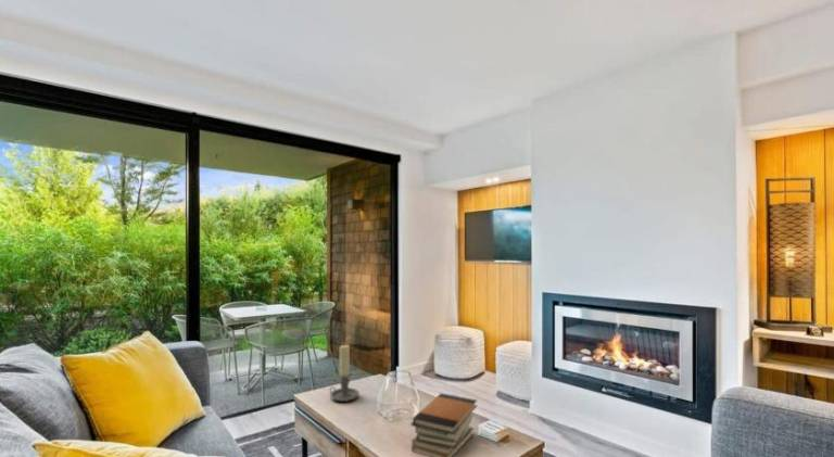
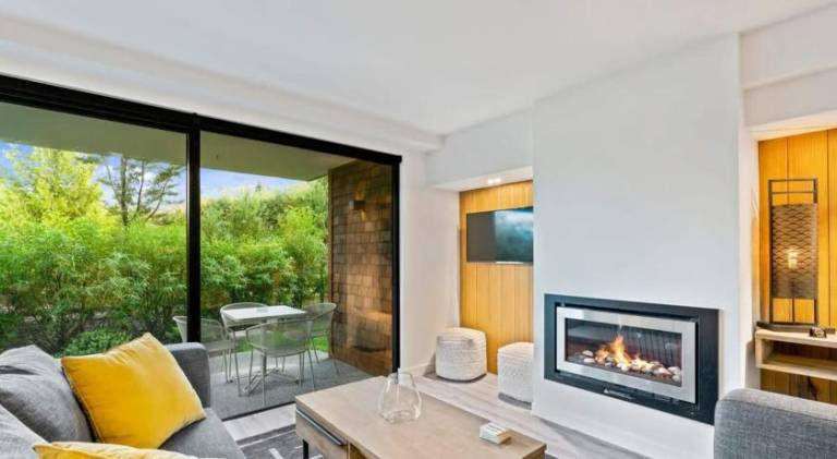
- candle holder [329,344,361,403]
- book stack [410,392,478,457]
